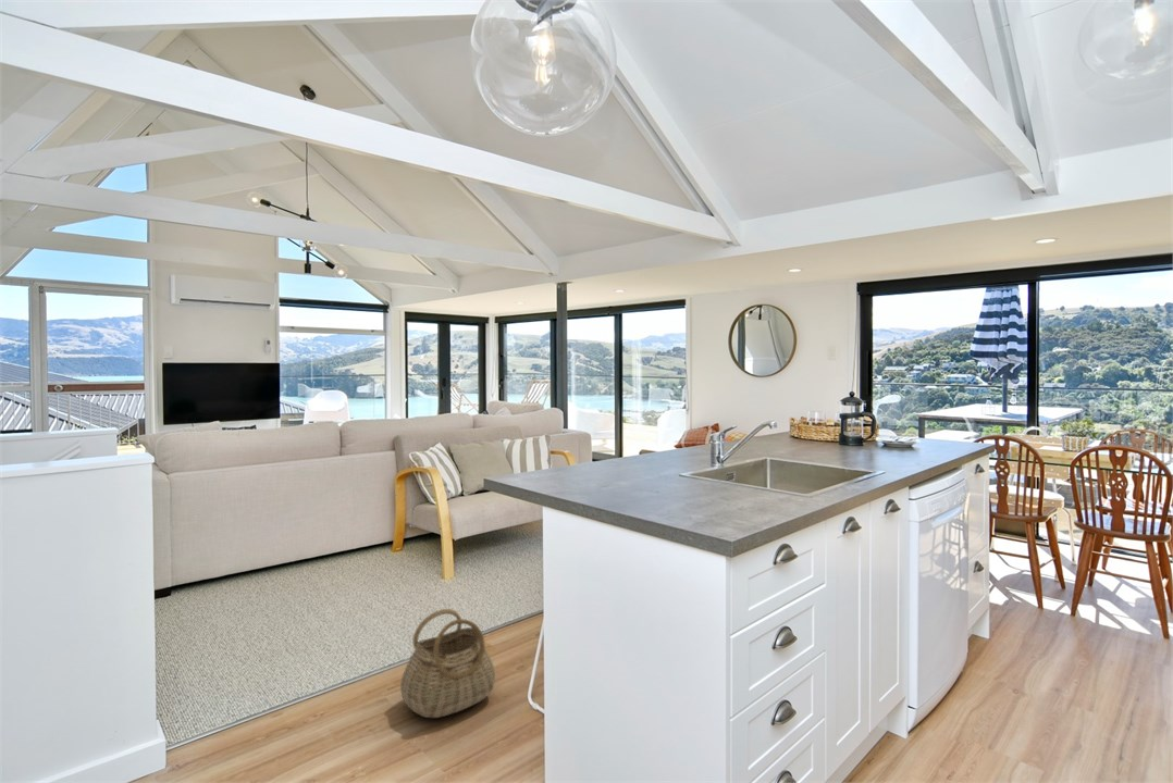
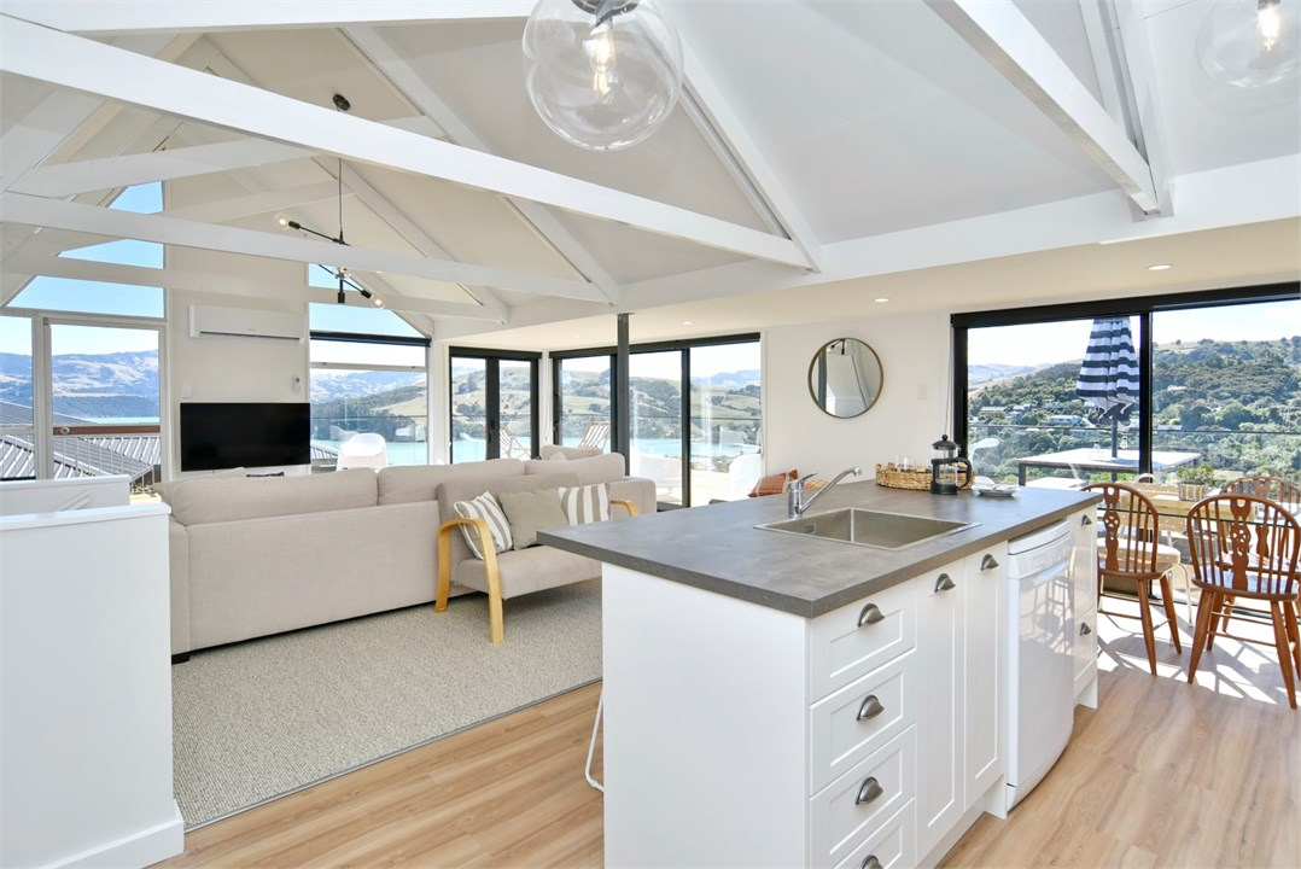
- basket [399,608,496,719]
